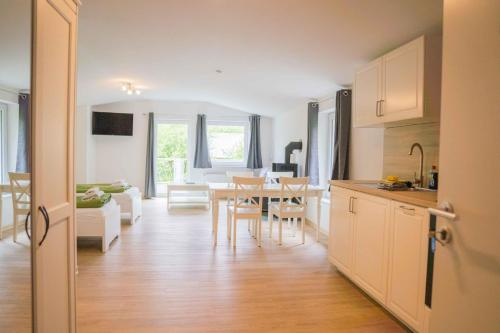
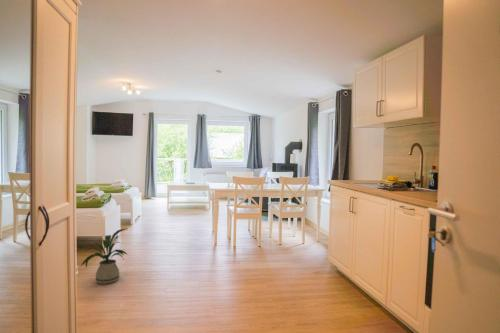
+ house plant [76,227,130,285]
